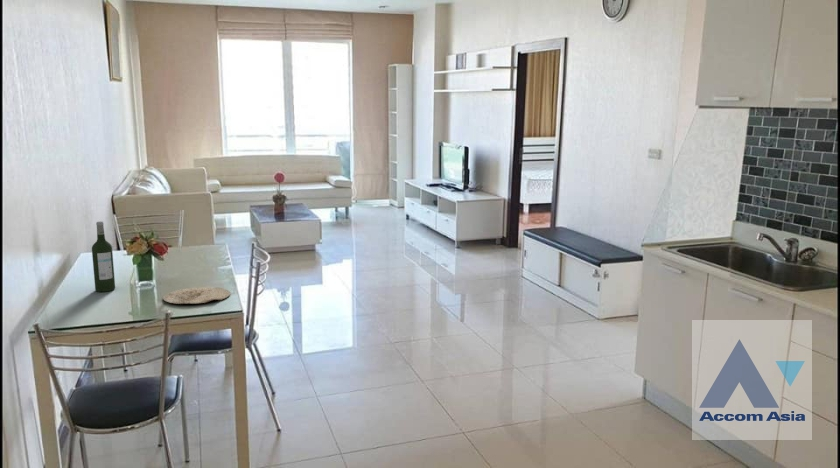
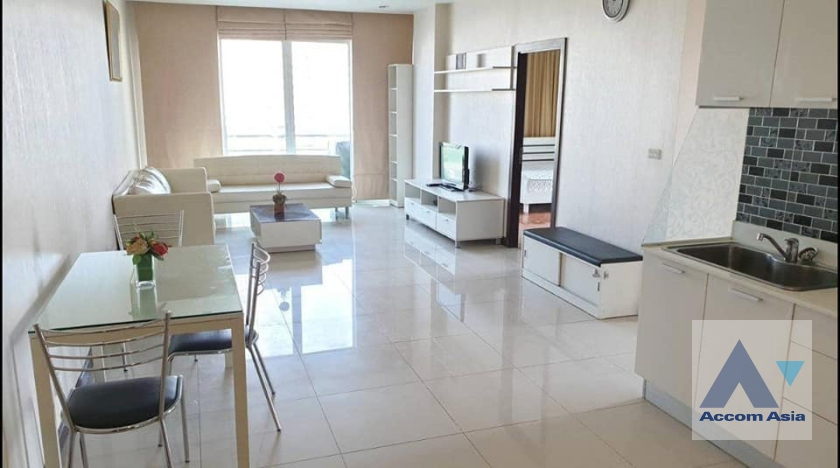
- plate [162,286,232,305]
- wine bottle [91,220,116,293]
